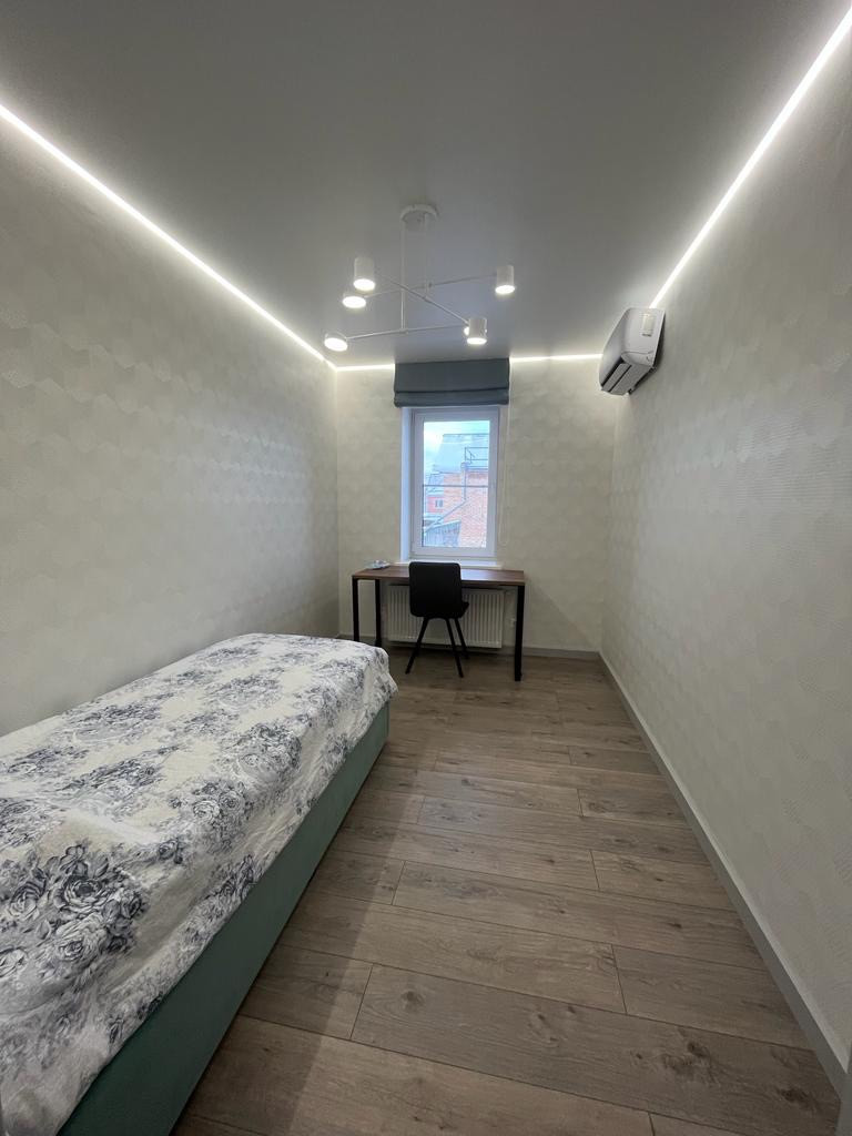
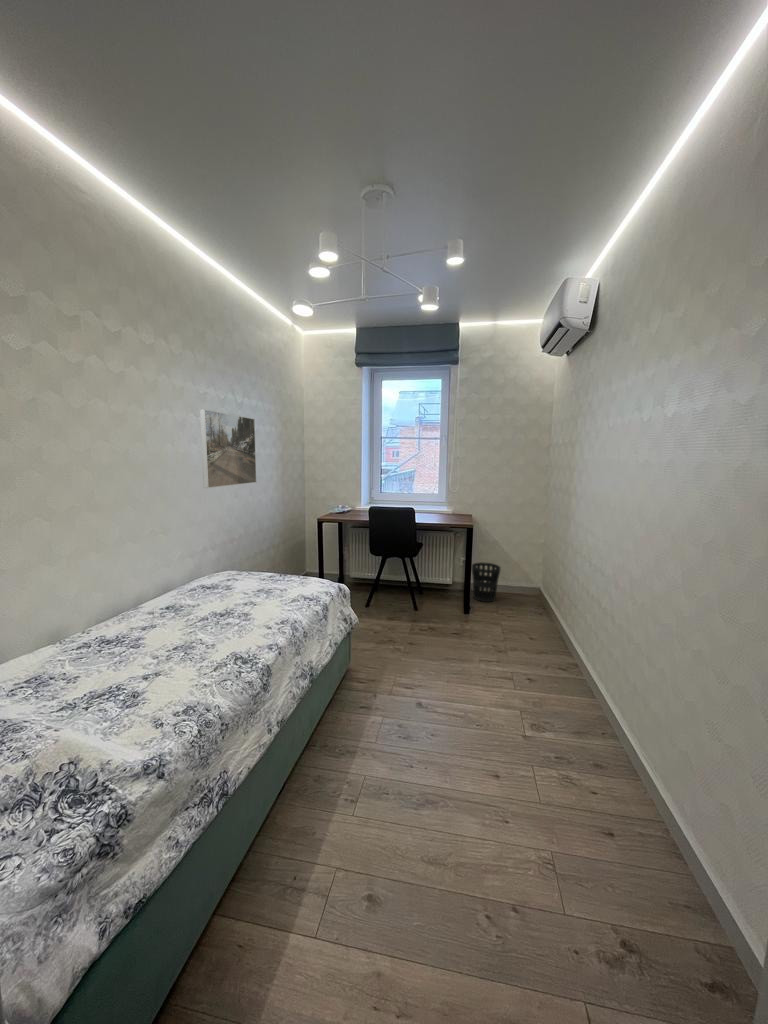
+ wastebasket [471,561,502,603]
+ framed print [199,408,257,489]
